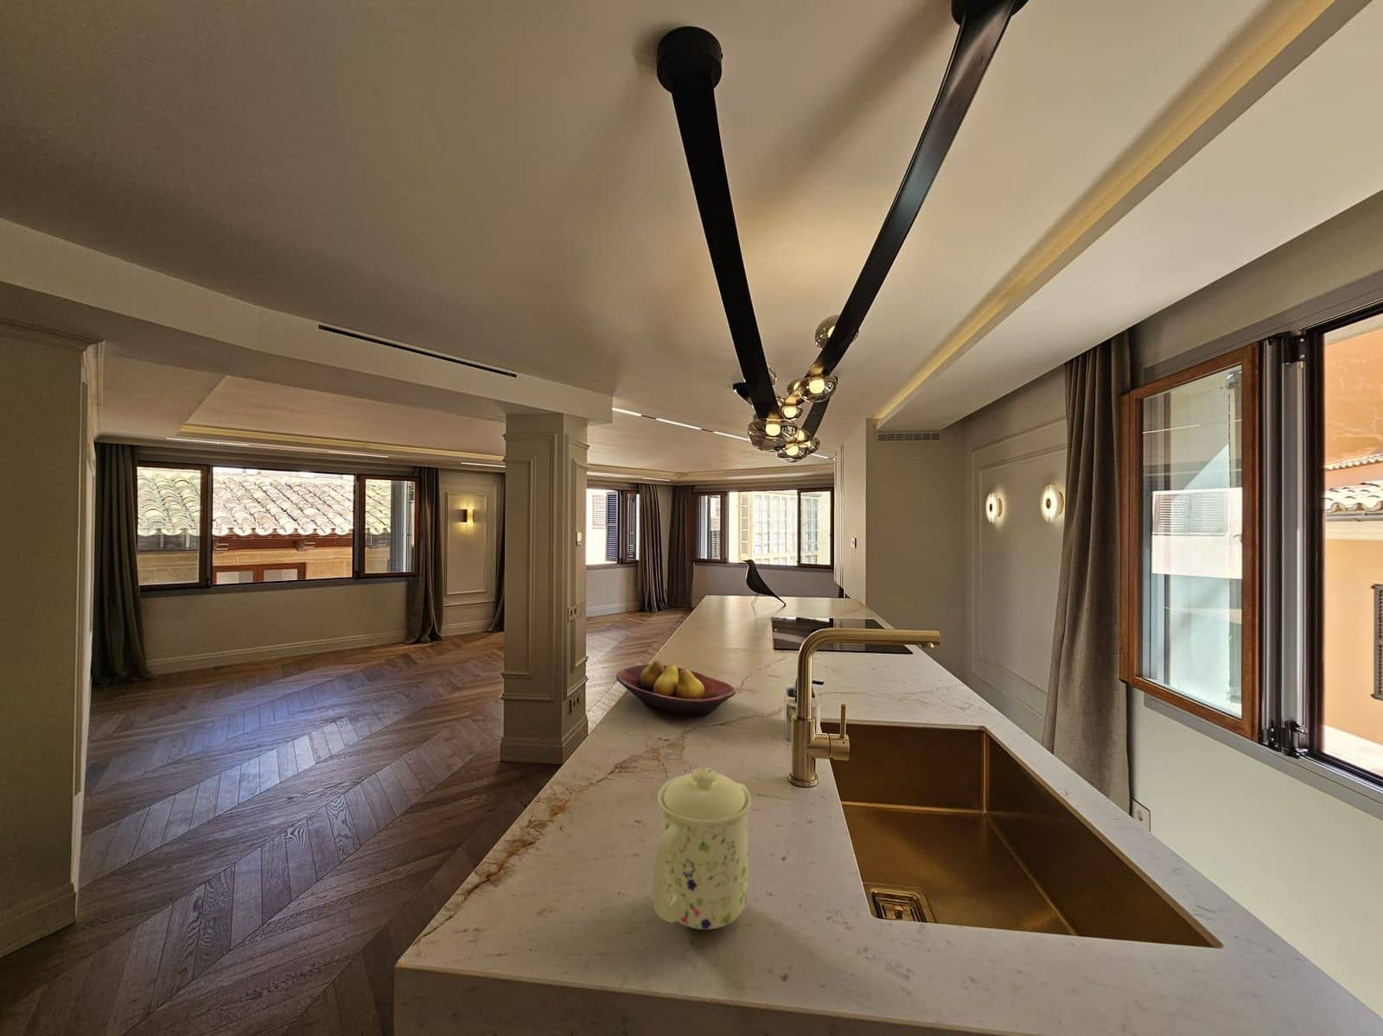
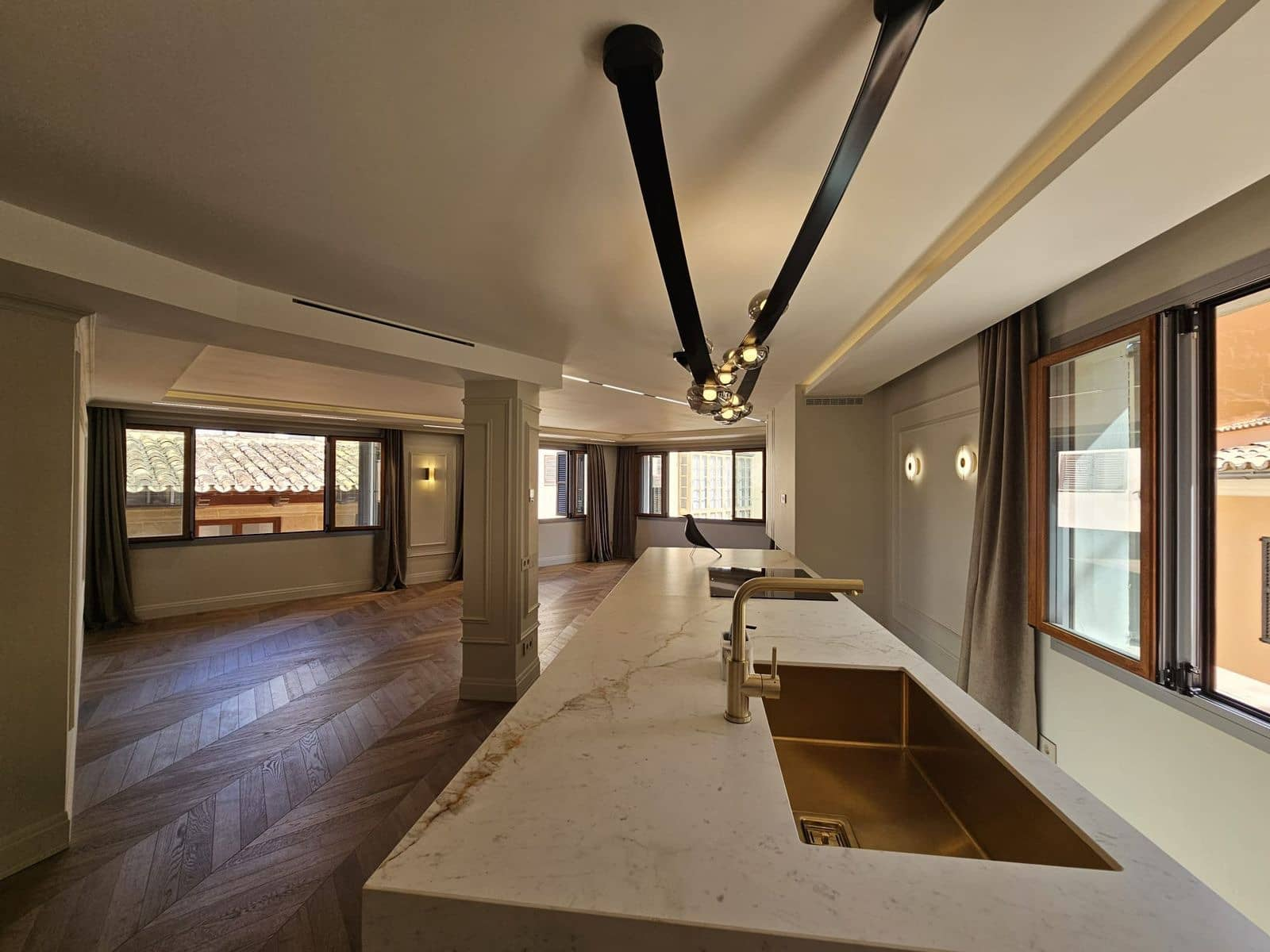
- fruit bowl [615,659,736,717]
- mug [651,766,752,930]
